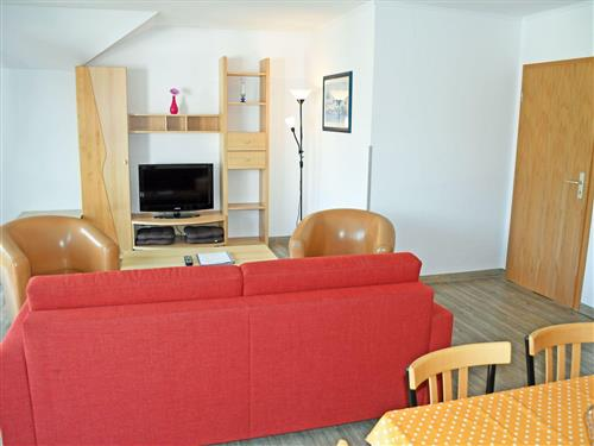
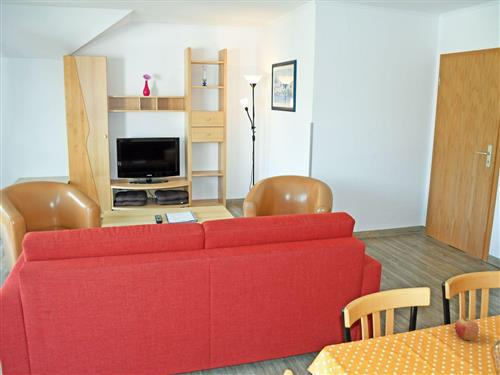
+ fruit [454,315,480,341]
